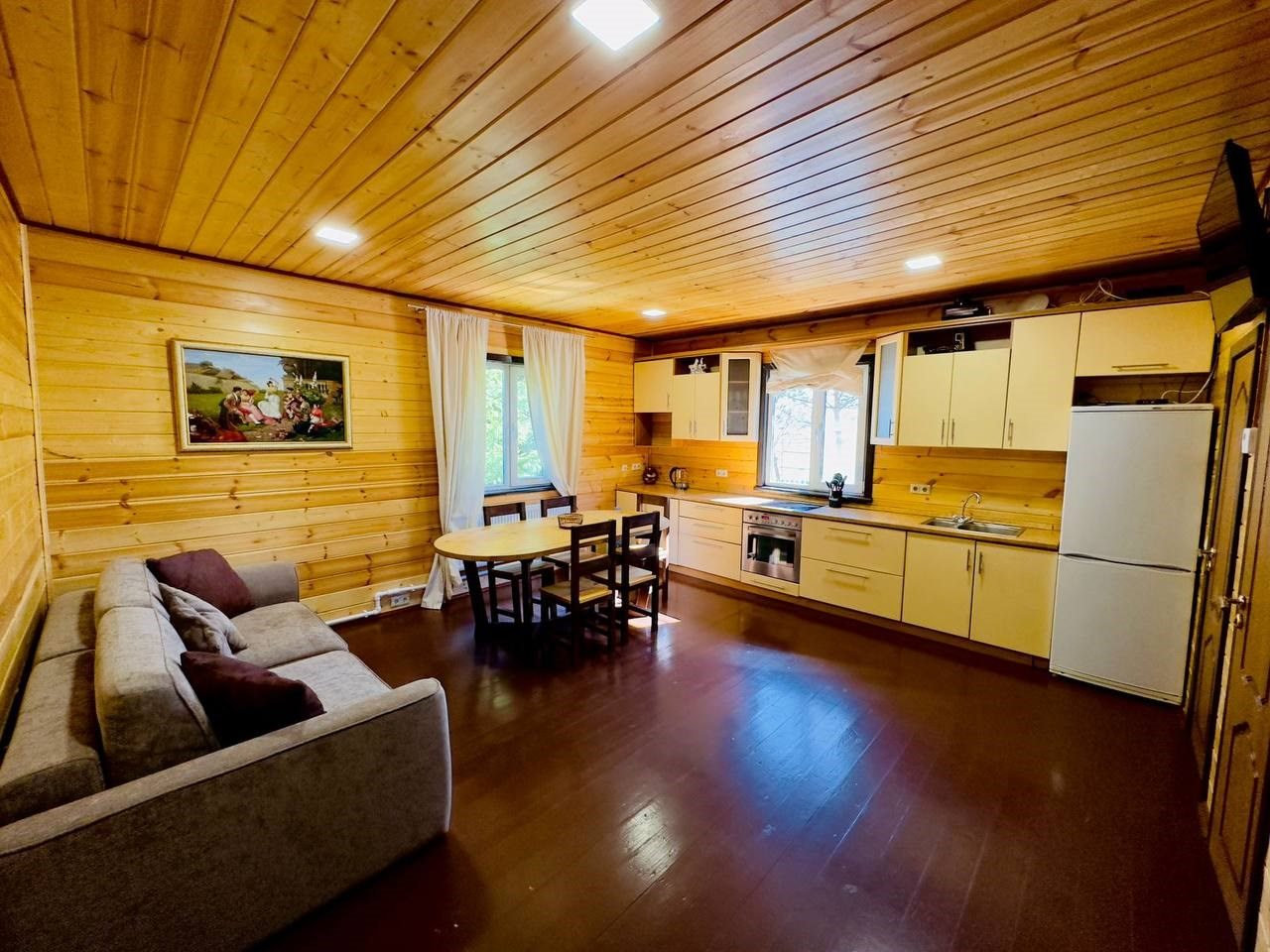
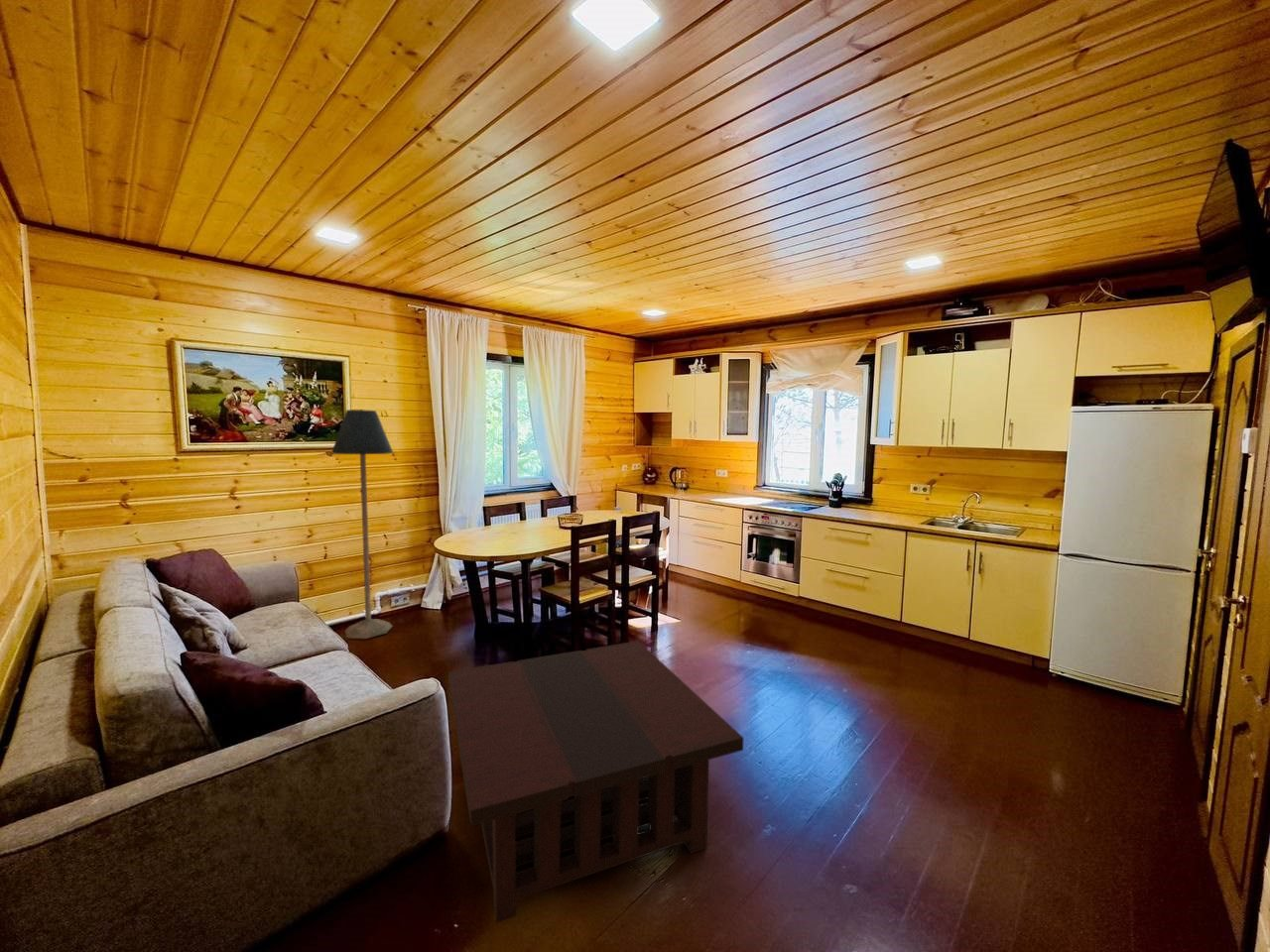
+ coffee table [447,640,744,924]
+ floor lamp [330,409,394,640]
